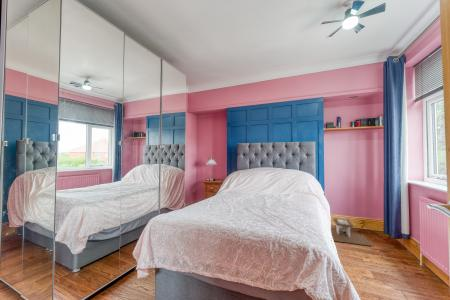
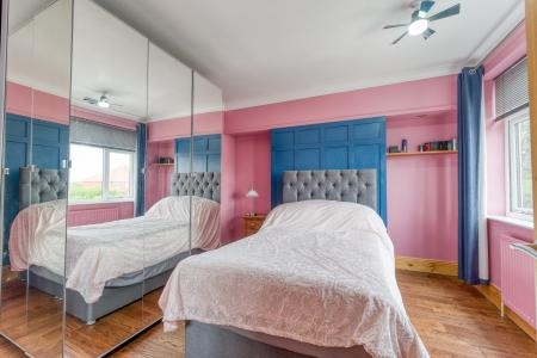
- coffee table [331,217,373,247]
